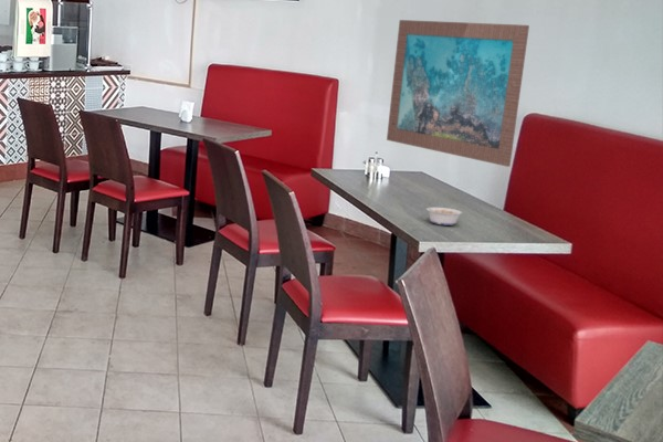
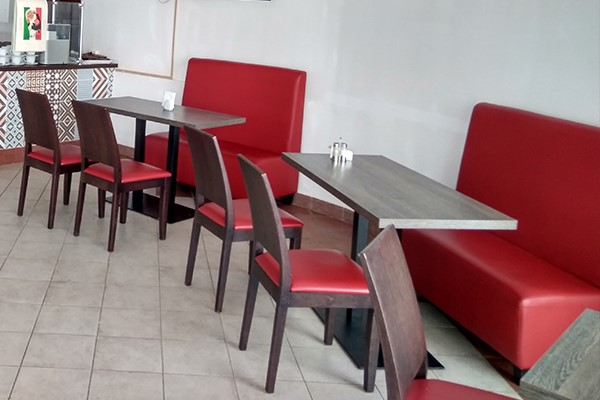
- legume [419,203,463,227]
- wall art [386,19,530,168]
